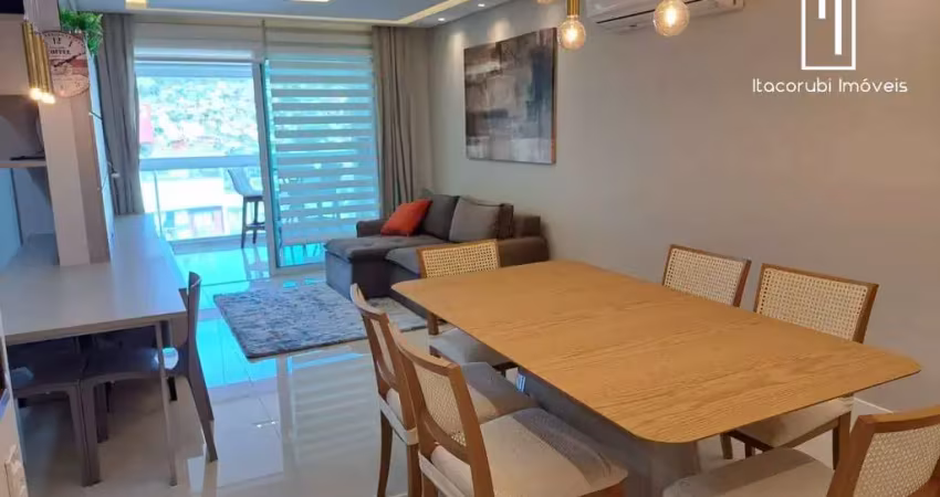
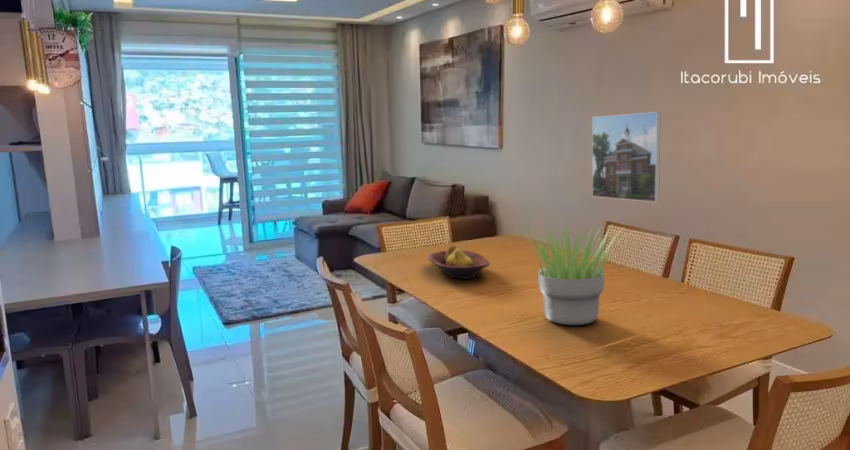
+ potted plant [519,220,625,326]
+ fruit bowl [427,244,491,280]
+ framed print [591,111,661,203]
